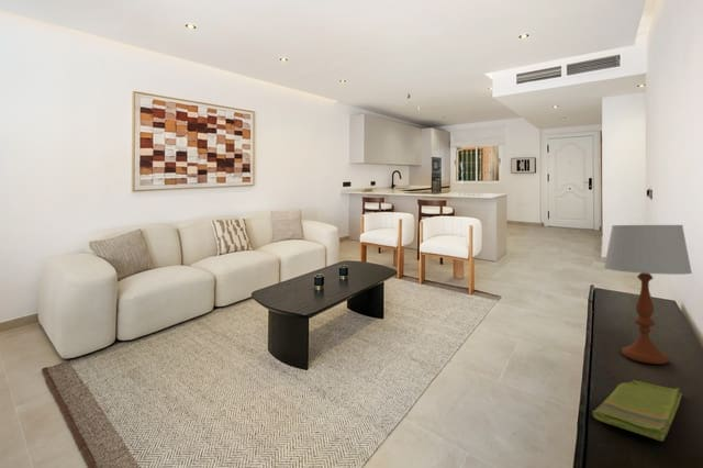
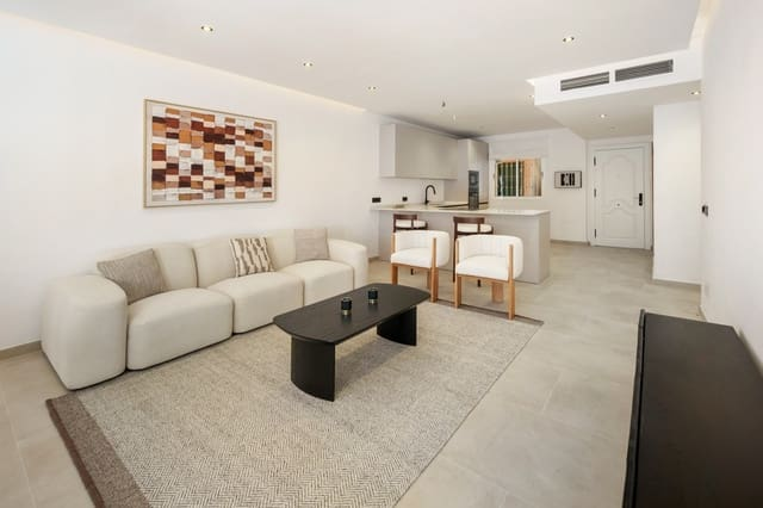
- table lamp [603,224,693,365]
- dish towel [591,379,683,442]
